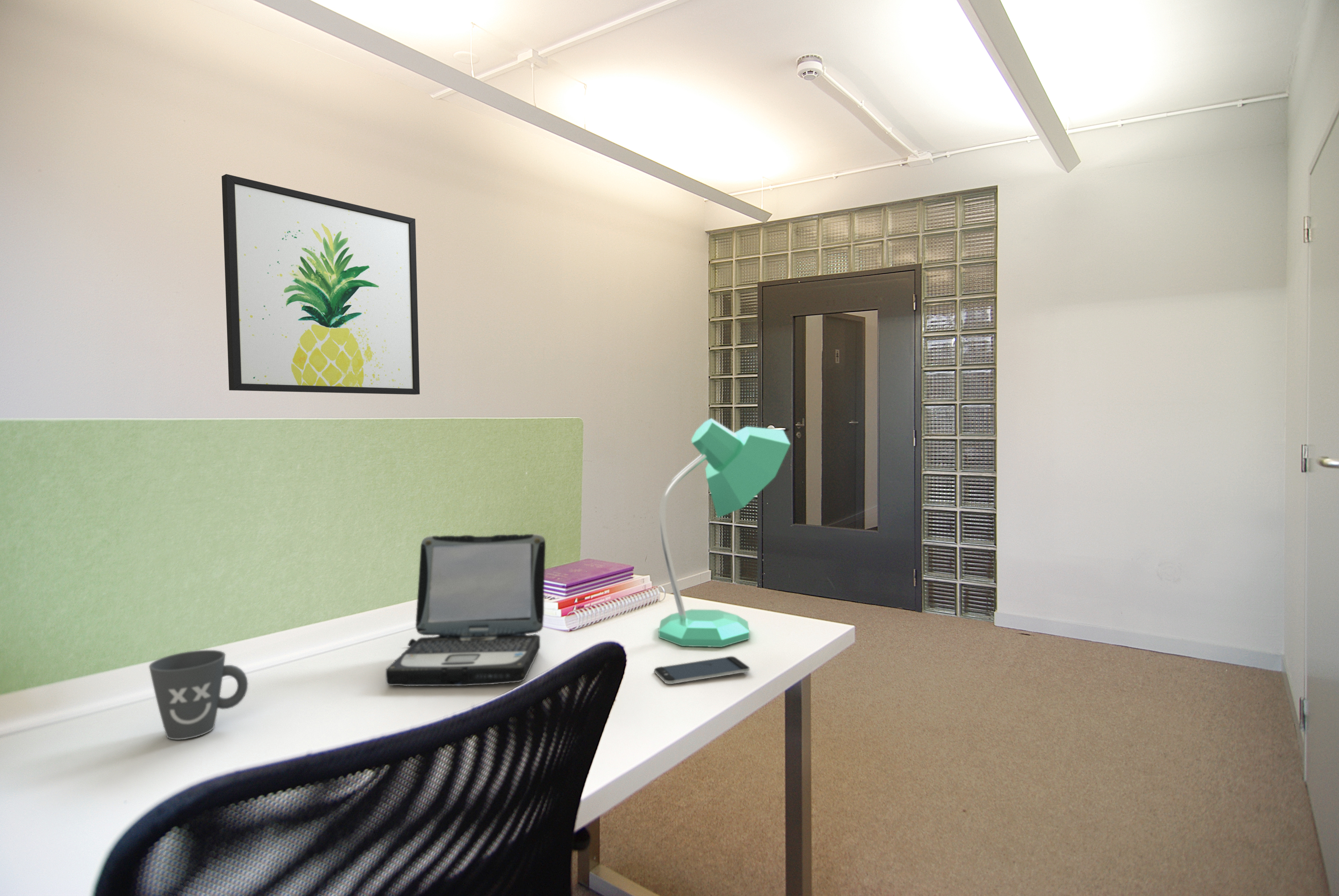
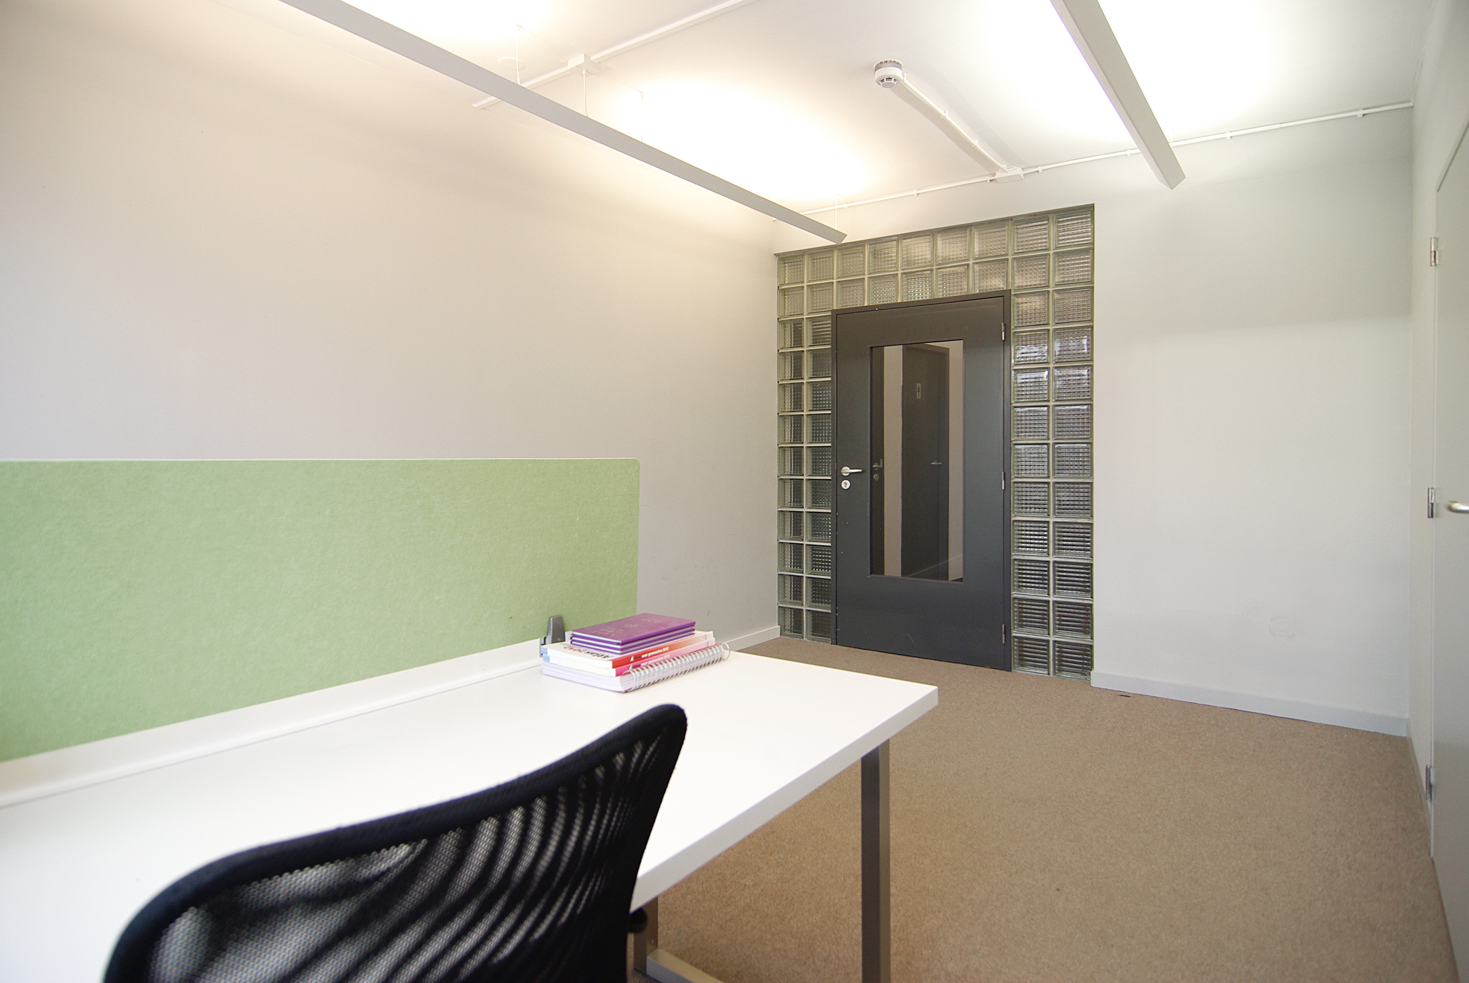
- smartphone [653,656,750,684]
- desk lamp [658,418,791,647]
- wall art [221,174,420,395]
- laptop [385,534,546,686]
- mug [149,650,248,740]
